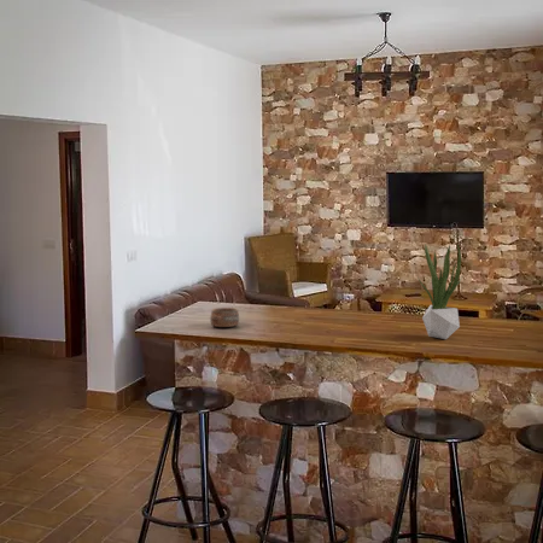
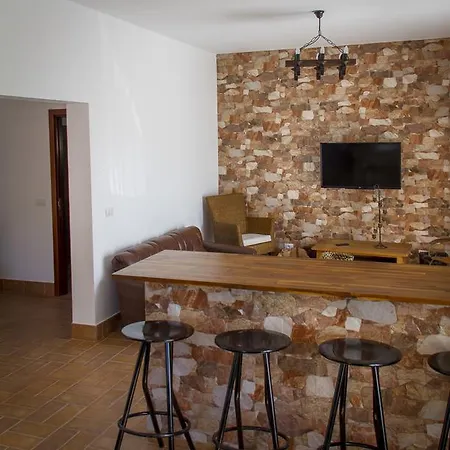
- pottery [209,306,240,328]
- potted plant [416,243,463,340]
